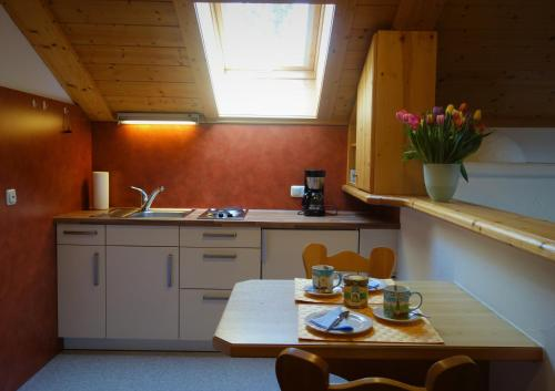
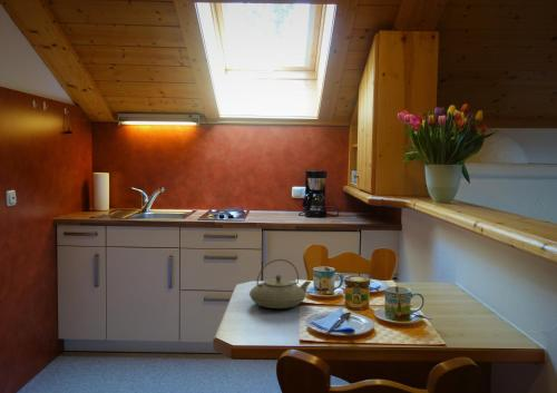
+ teapot [248,258,312,310]
